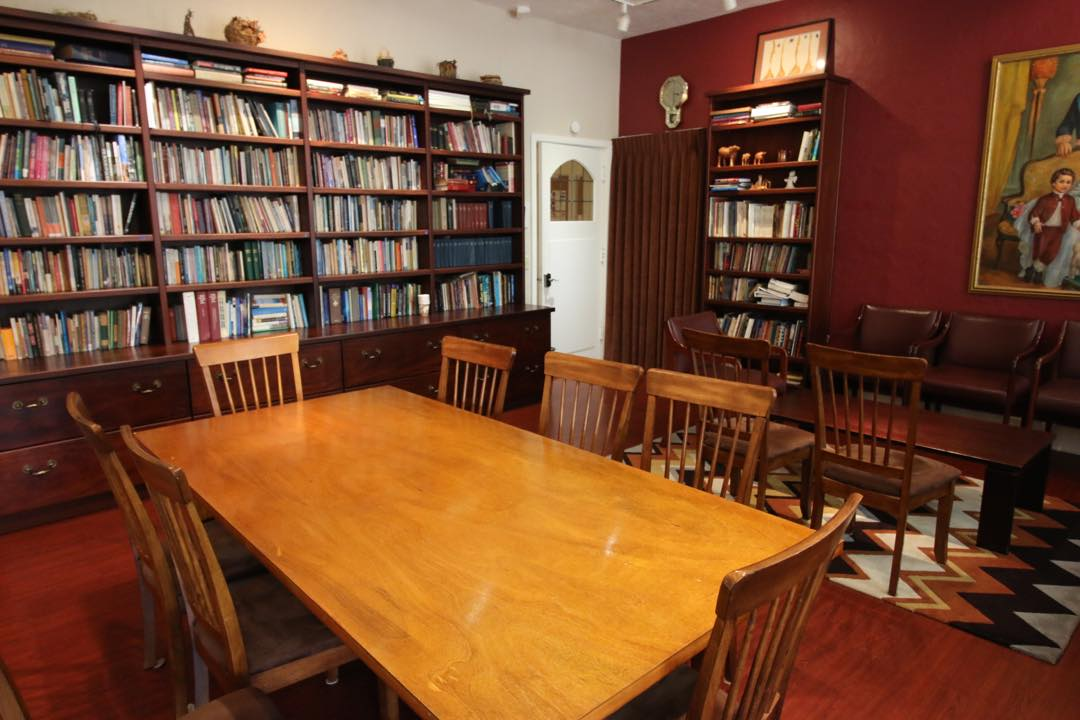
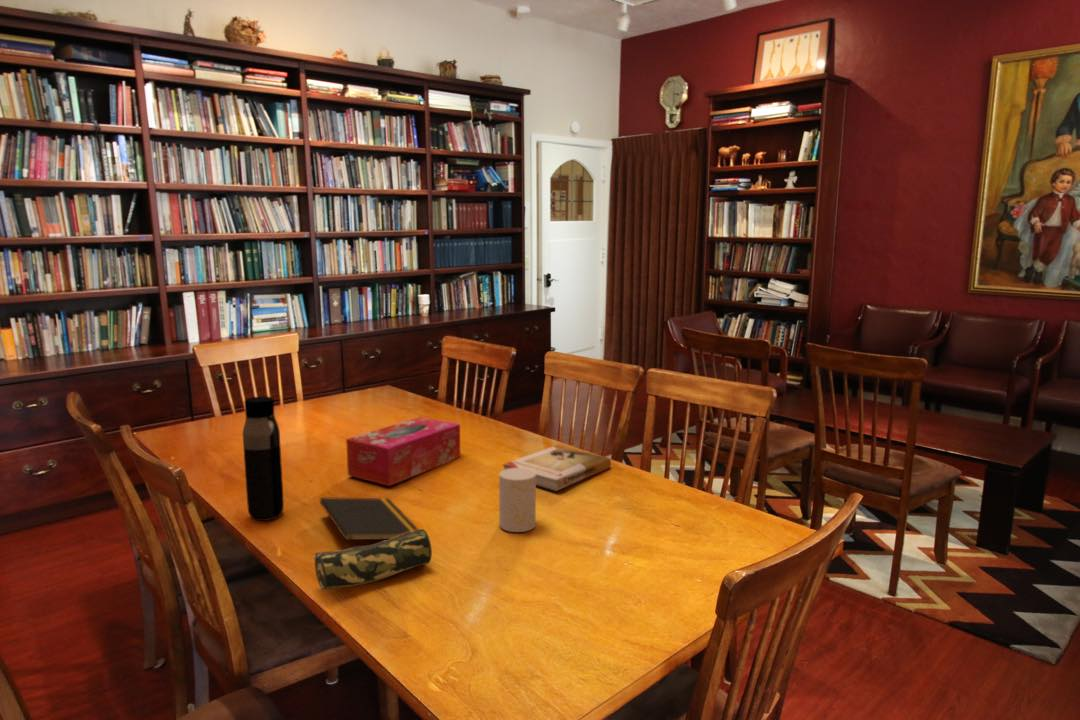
+ cup [498,468,537,533]
+ water bottle [242,395,285,522]
+ pencil case [313,528,433,591]
+ tissue box [345,416,461,487]
+ book [501,444,612,492]
+ notepad [319,496,420,548]
